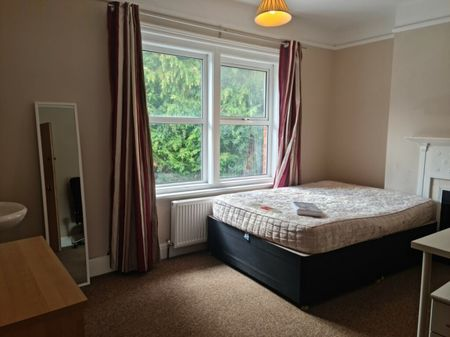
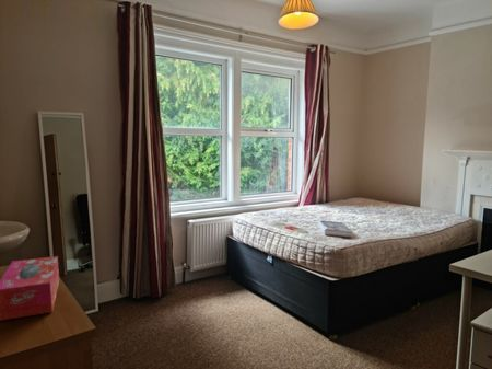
+ tissue box [0,255,60,322]
